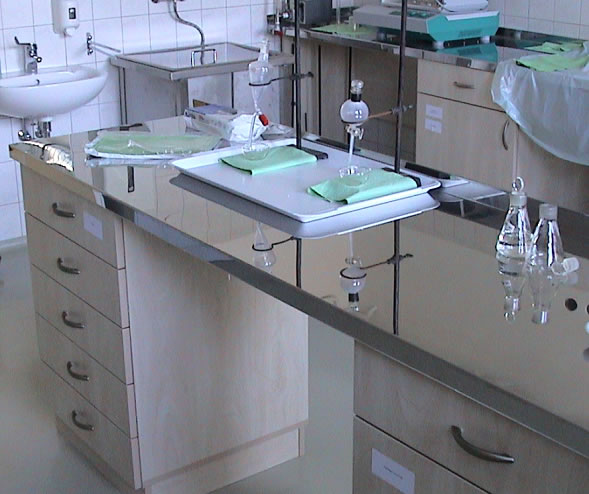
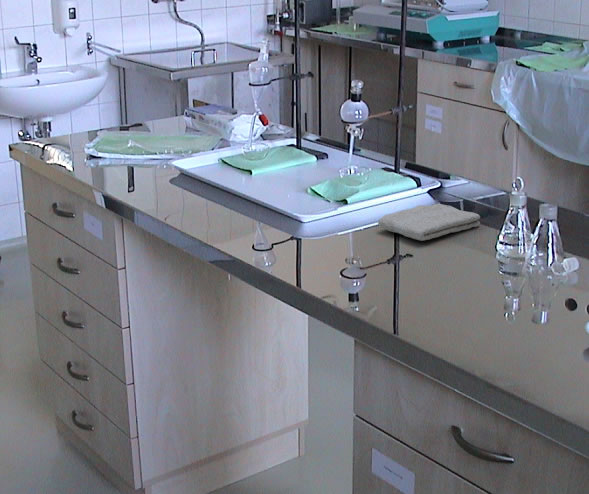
+ washcloth [377,203,481,242]
